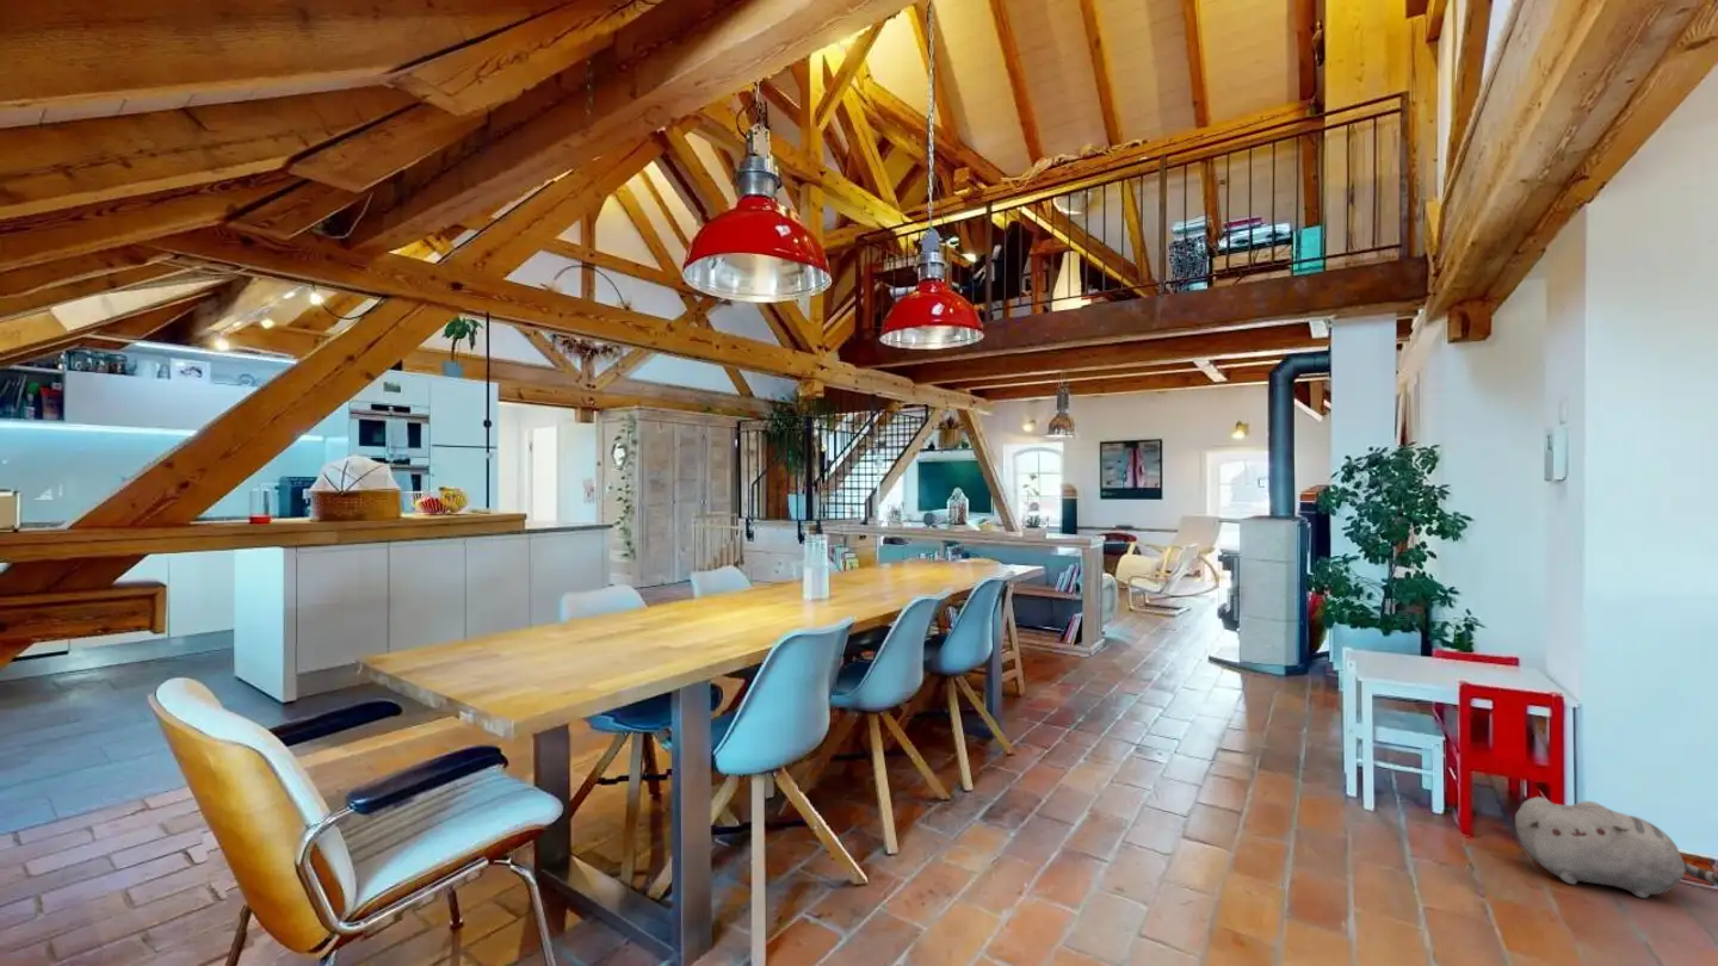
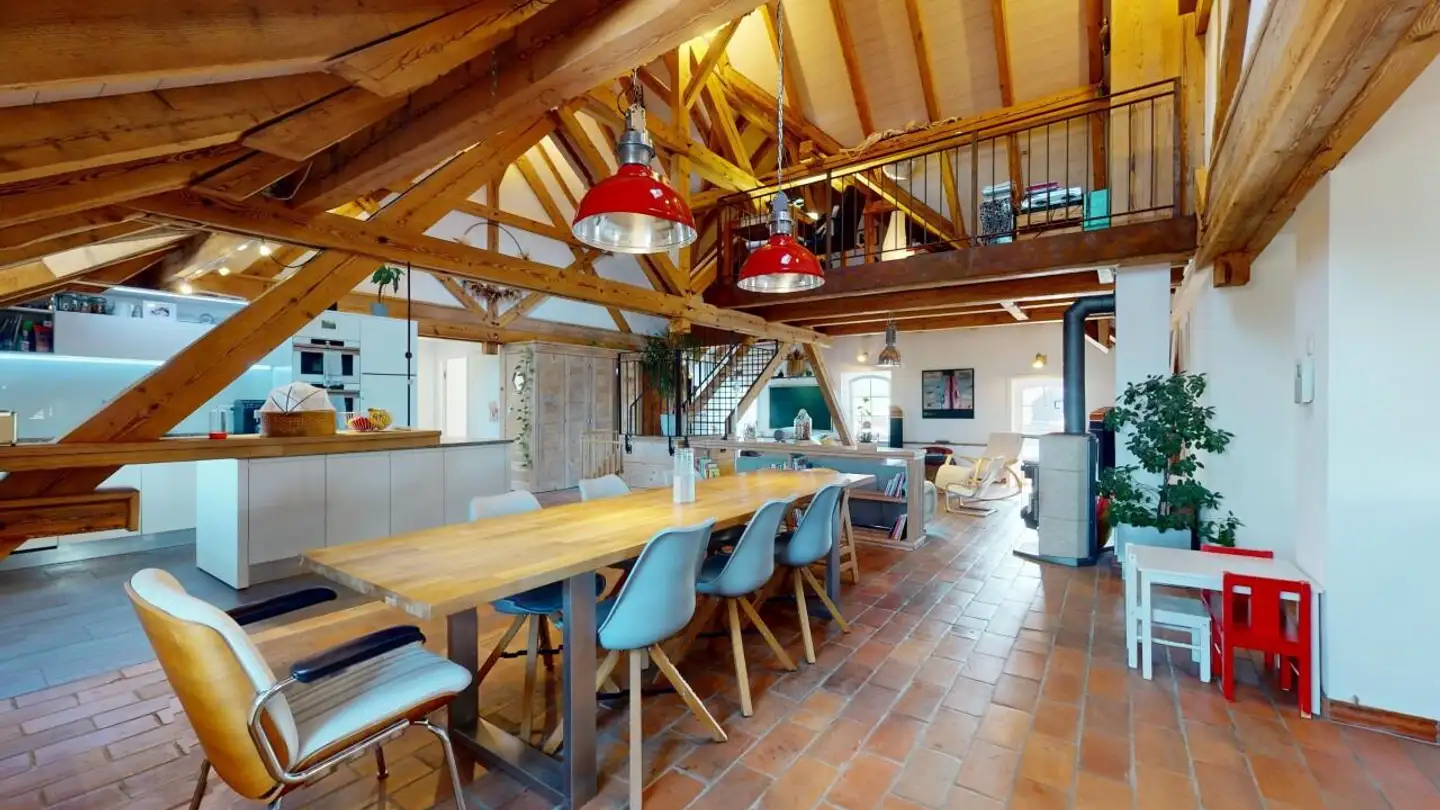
- plush toy [1514,795,1718,899]
